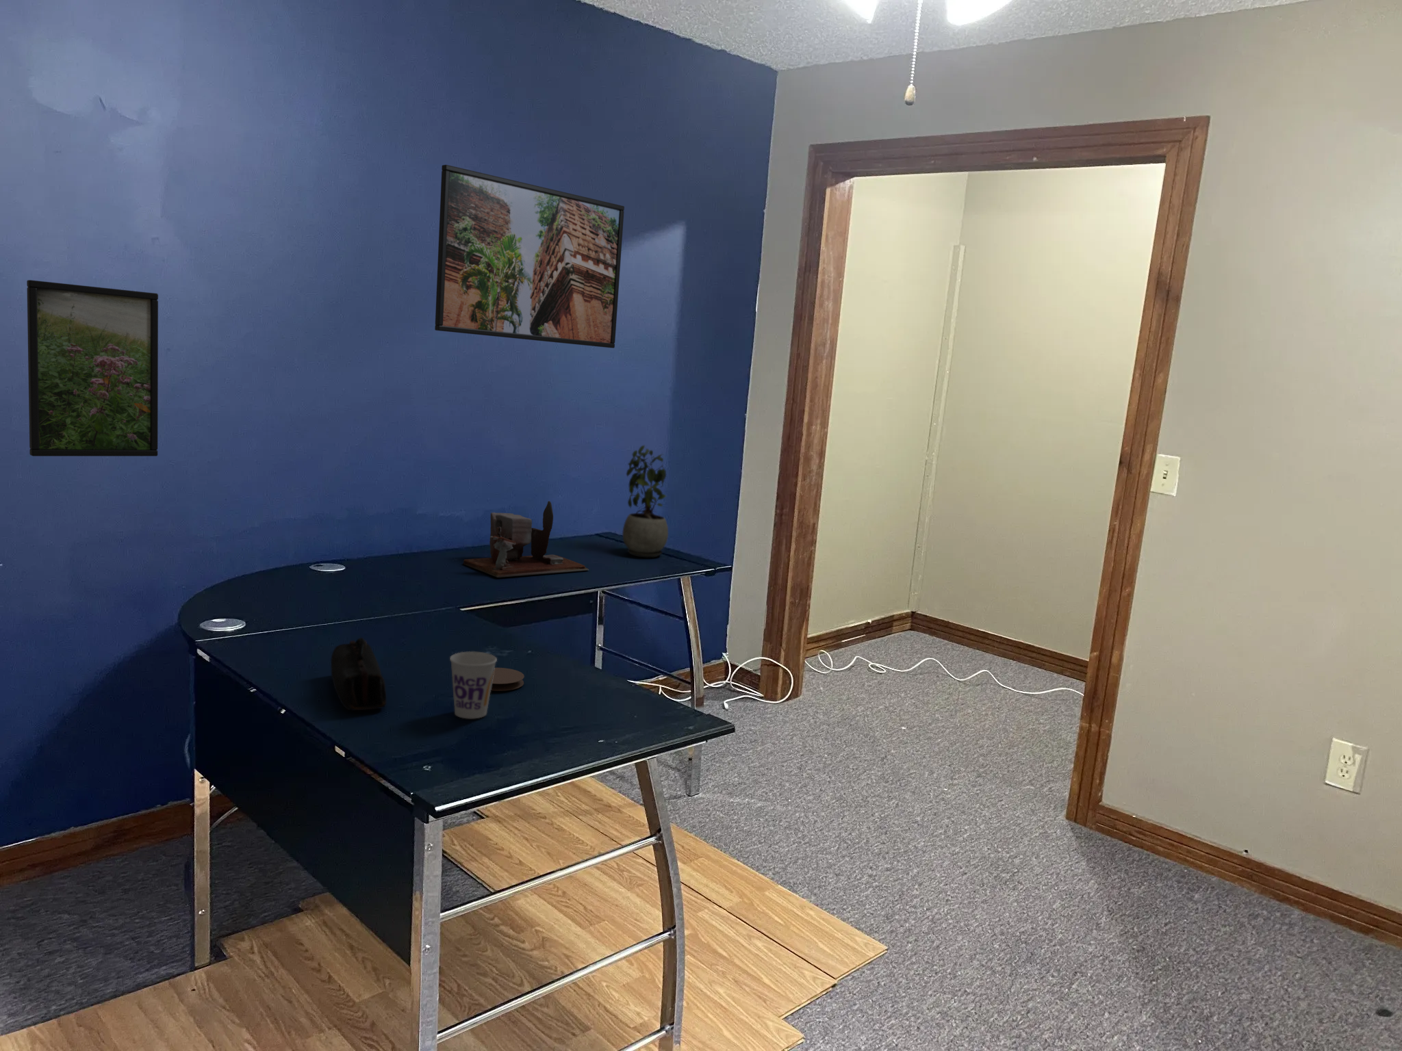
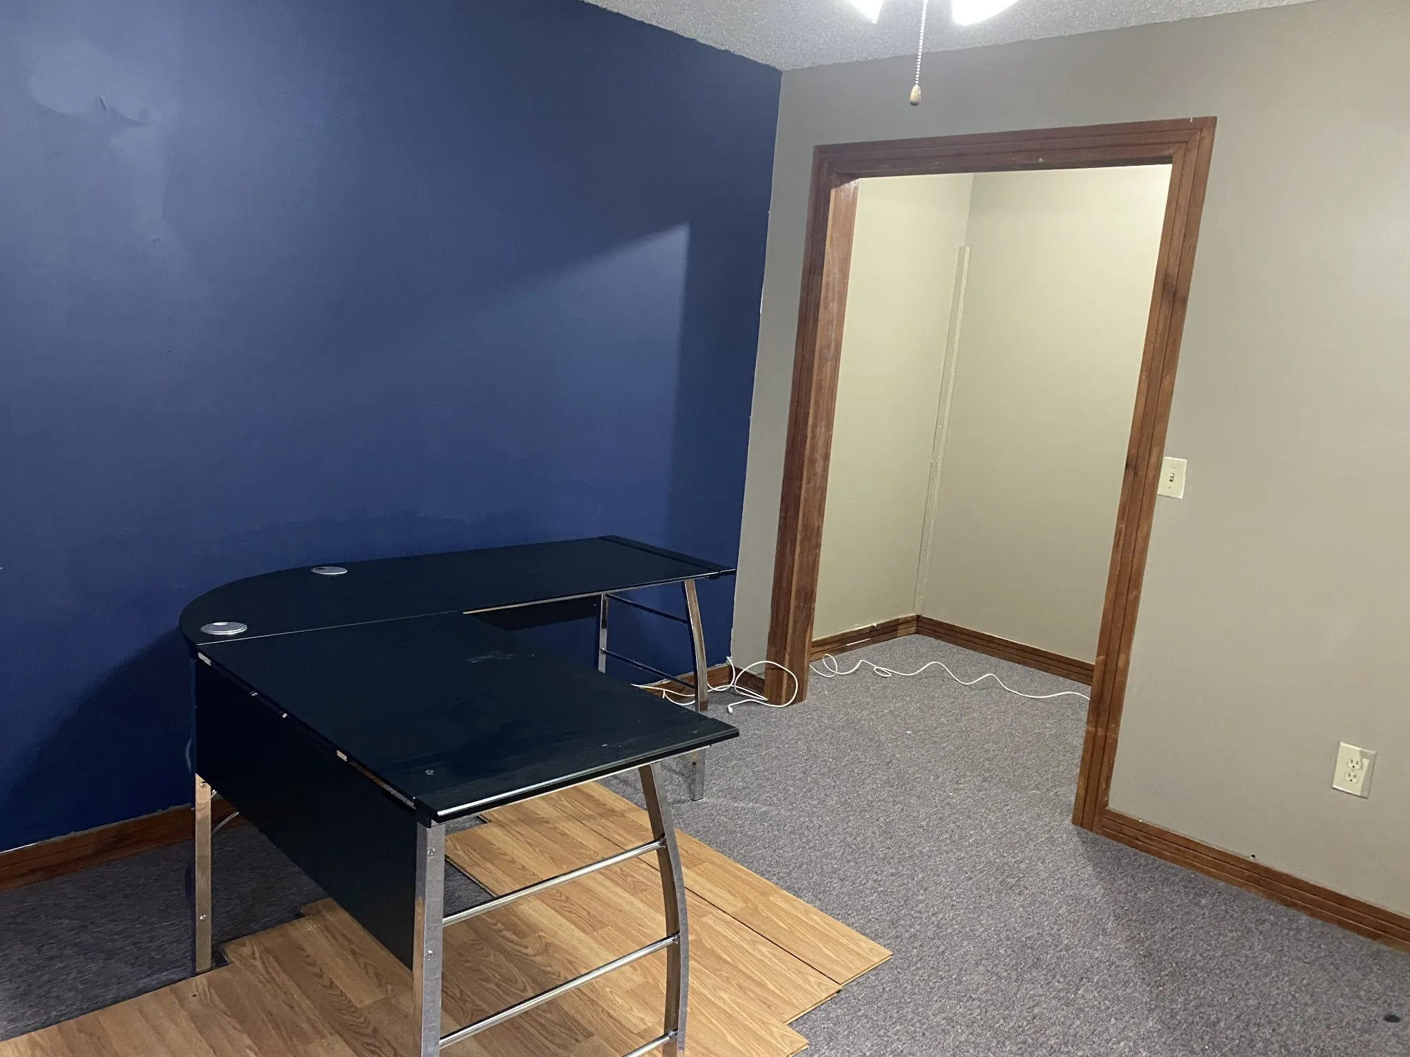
- desk organizer [463,500,590,578]
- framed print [434,164,625,349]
- potted plant [622,445,669,559]
- pencil case [330,637,386,711]
- cup [449,650,498,719]
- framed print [26,279,159,457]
- coaster [491,667,525,692]
